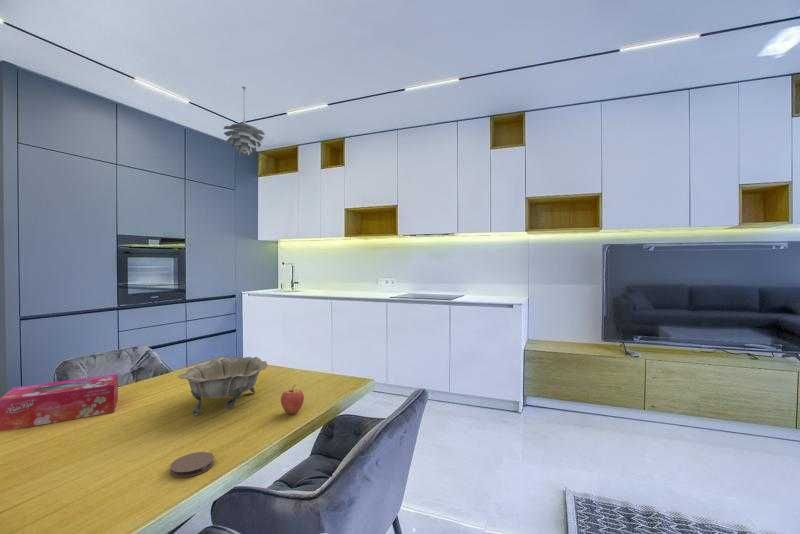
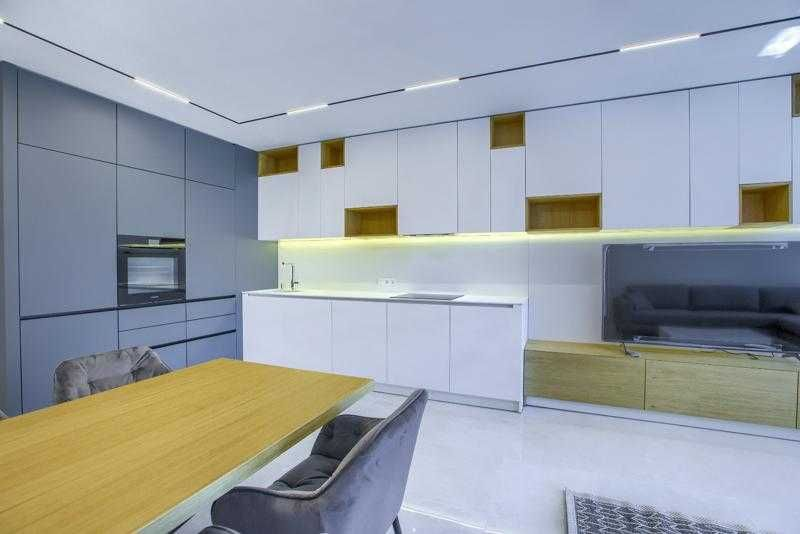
- tissue box [0,373,119,433]
- fruit [280,384,305,415]
- pendant light [222,86,266,157]
- coaster [169,451,215,479]
- decorative bowl [177,356,268,416]
